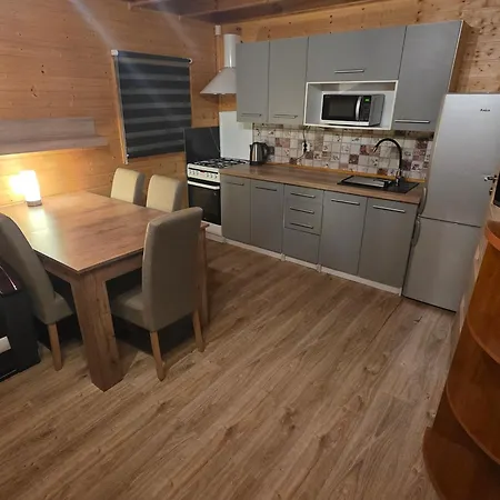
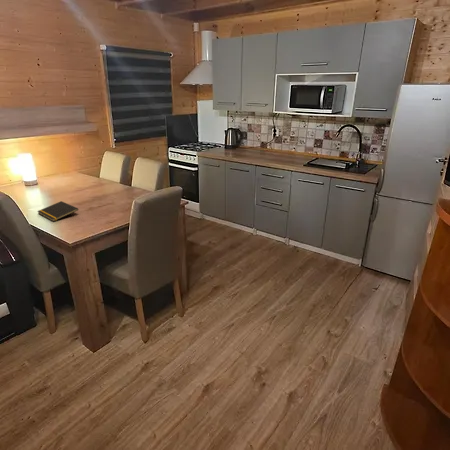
+ notepad [36,200,79,222]
